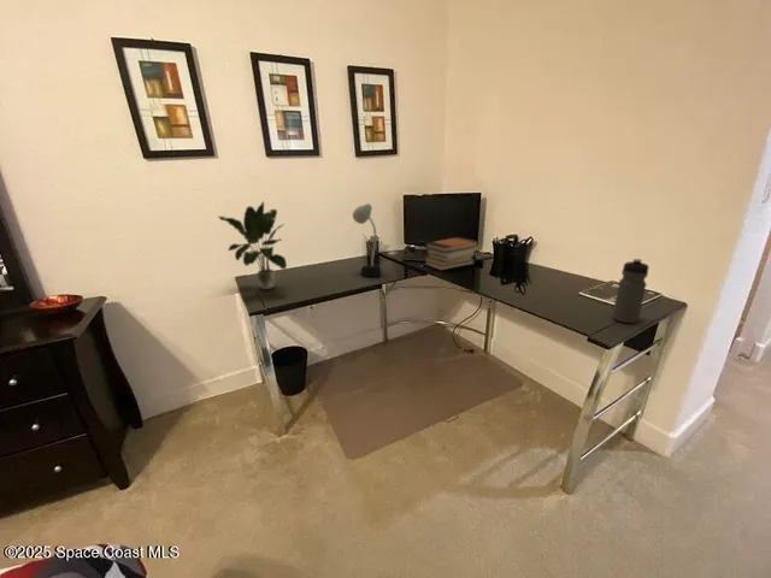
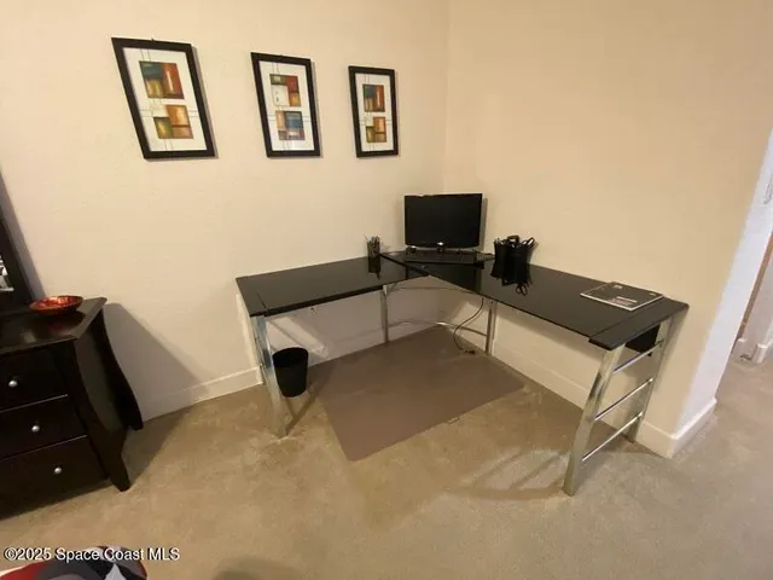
- potted plant [217,200,288,290]
- water bottle [611,258,651,324]
- book stack [424,236,479,271]
- desk lamp [352,202,383,278]
